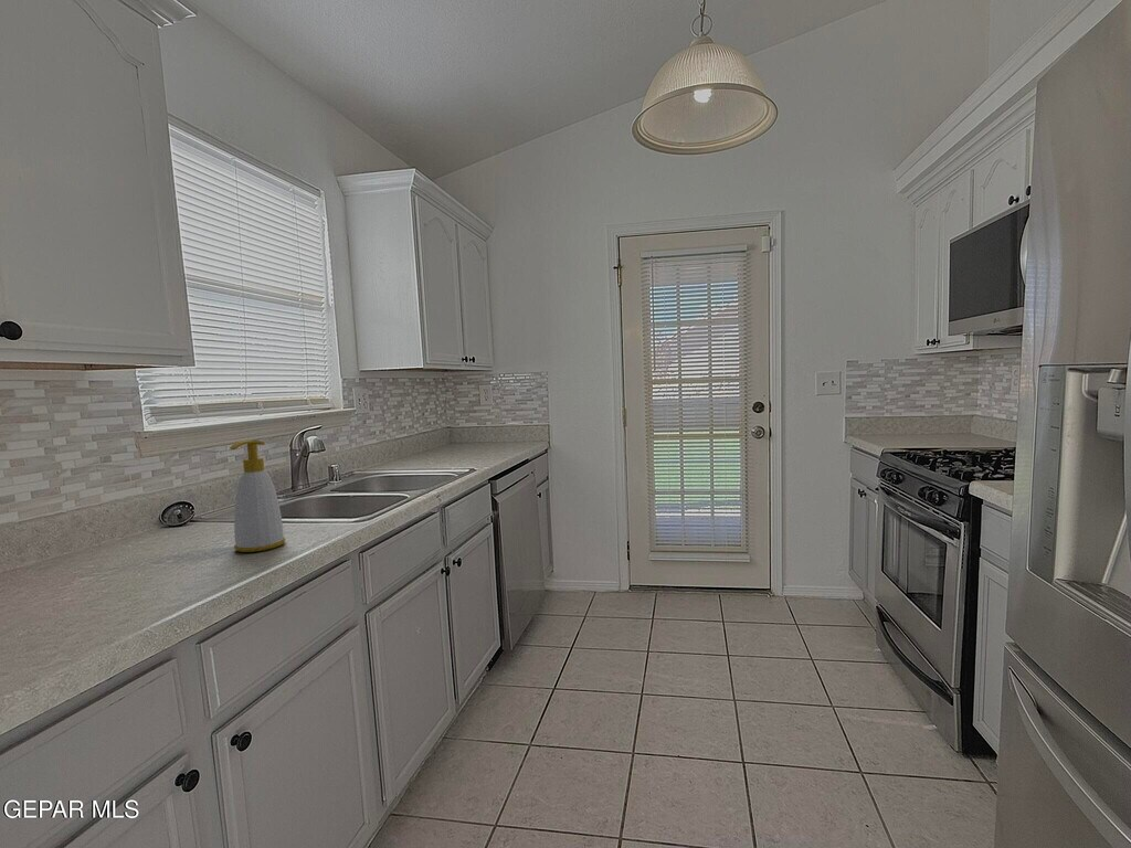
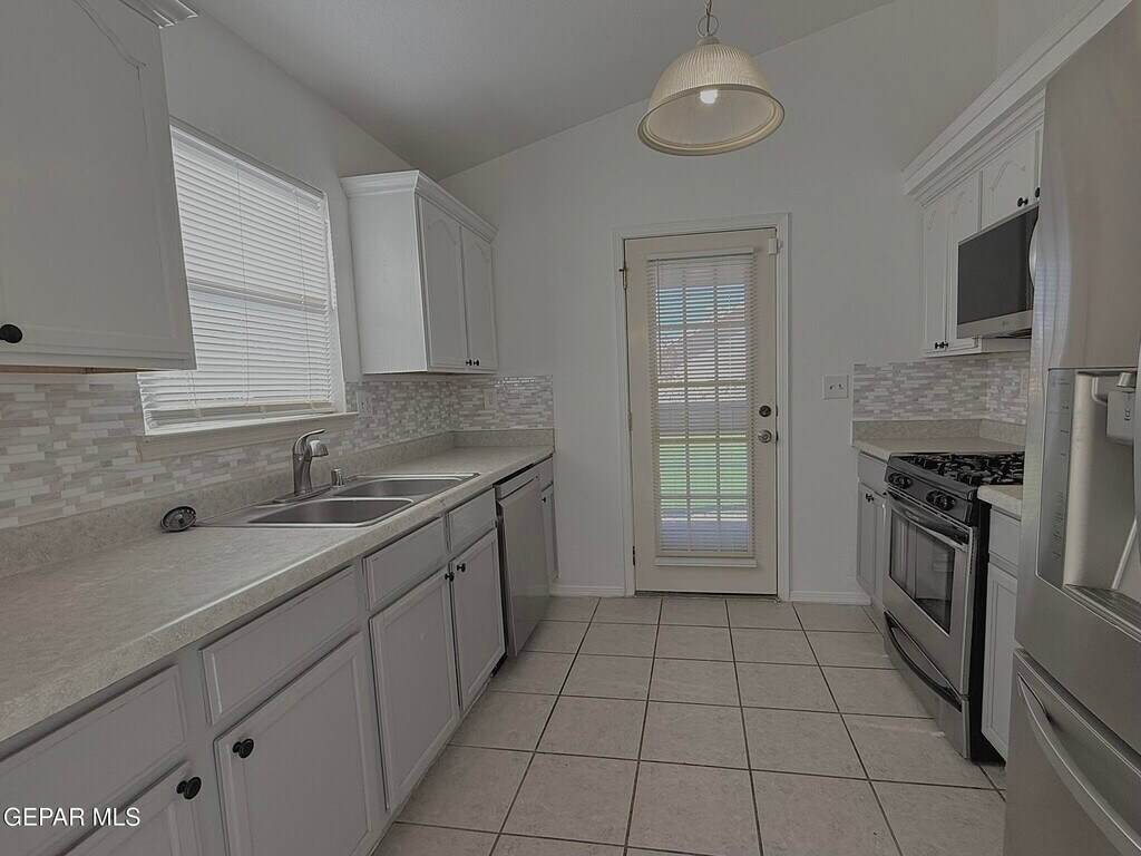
- soap bottle [229,439,286,553]
